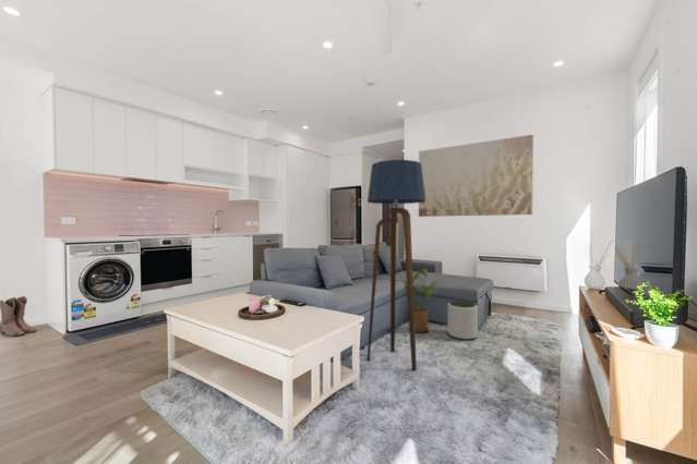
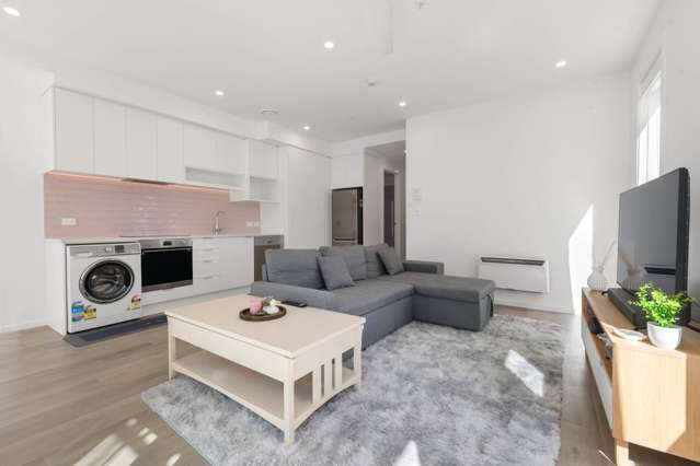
- wall art [418,134,534,218]
- floor lamp [366,159,425,371]
- plant pot [446,300,479,341]
- house plant [400,268,443,333]
- boots [0,295,37,338]
